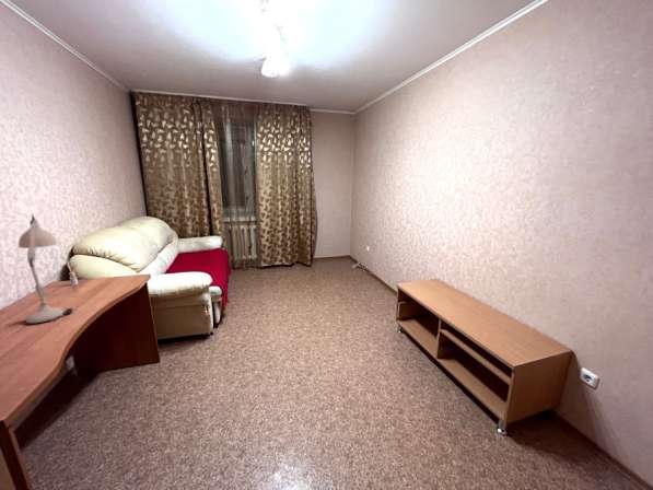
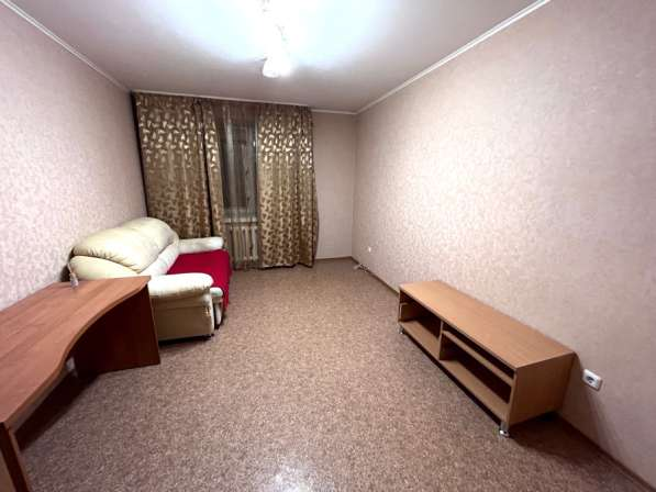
- desk lamp [18,213,73,324]
